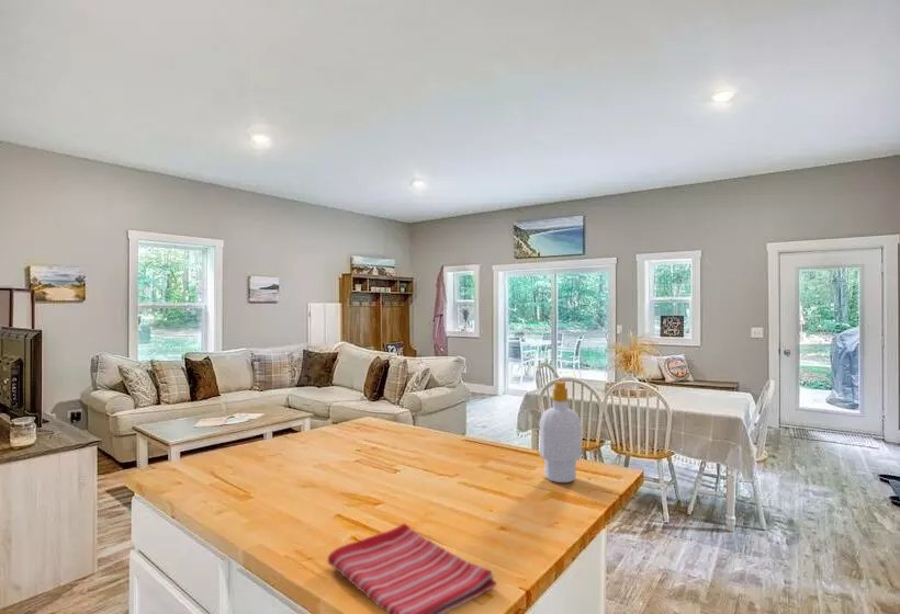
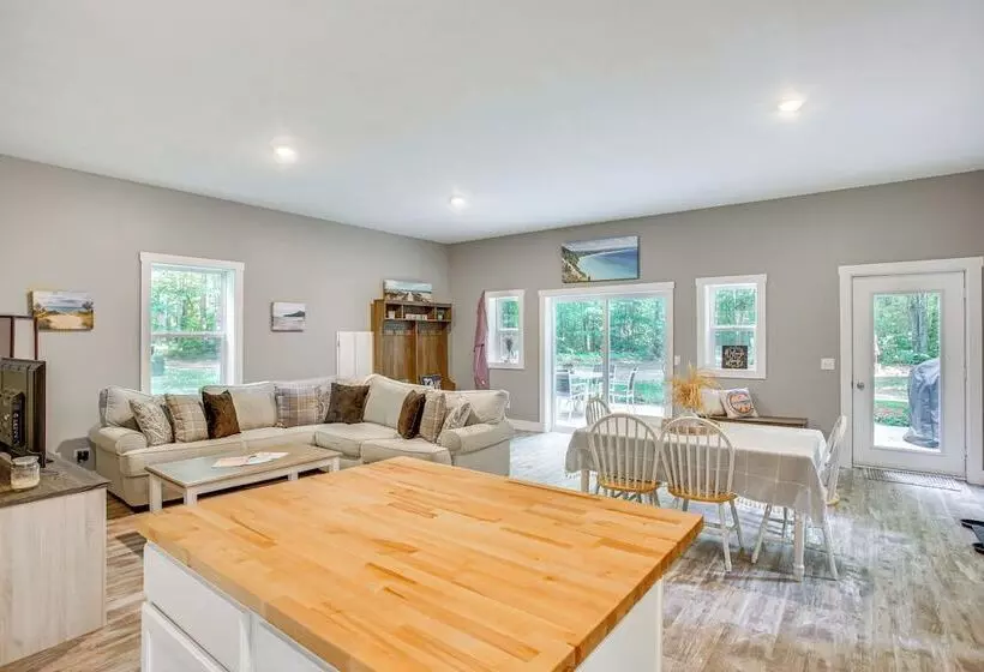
- dish towel [327,522,497,614]
- soap bottle [539,379,583,484]
